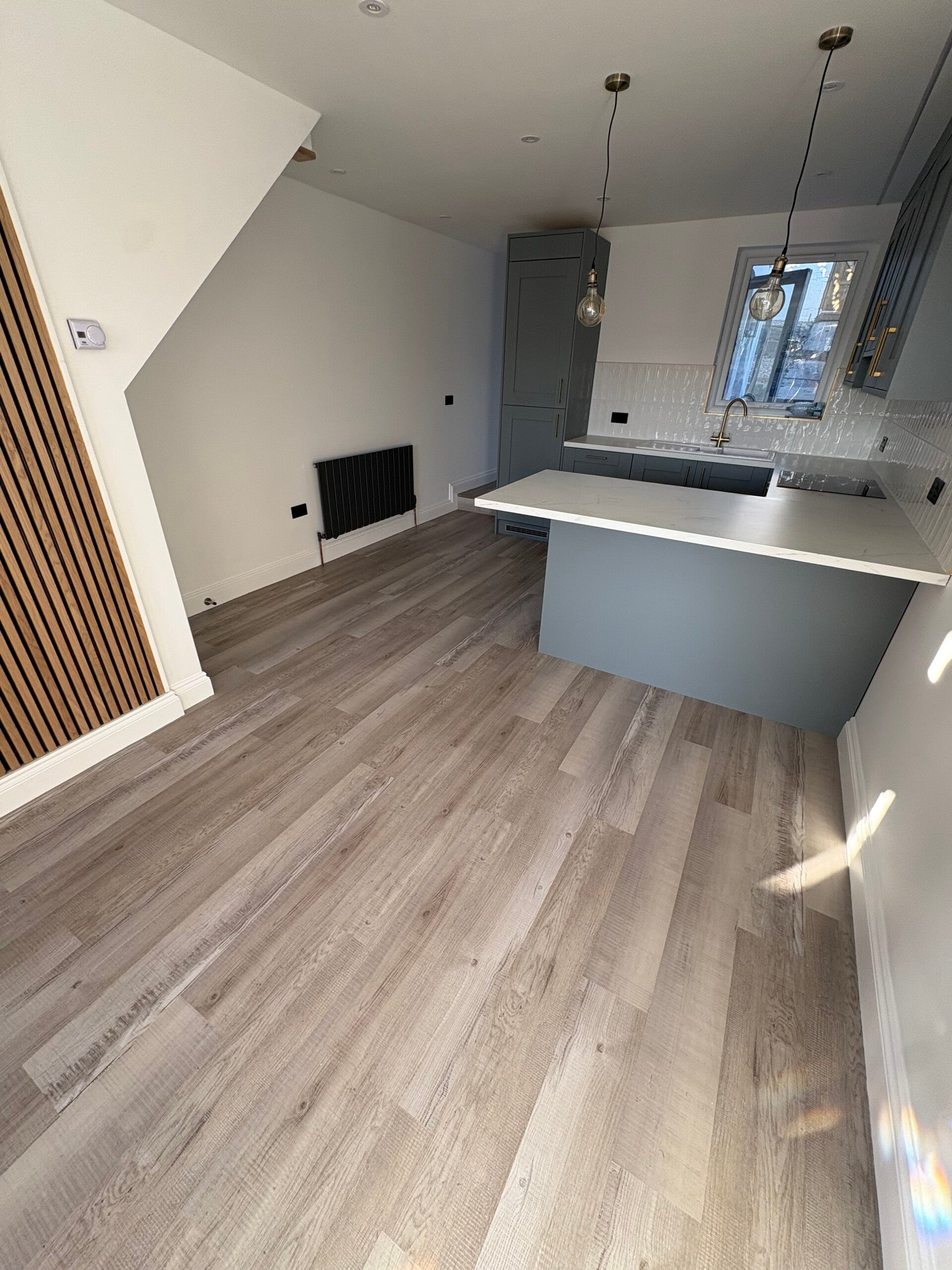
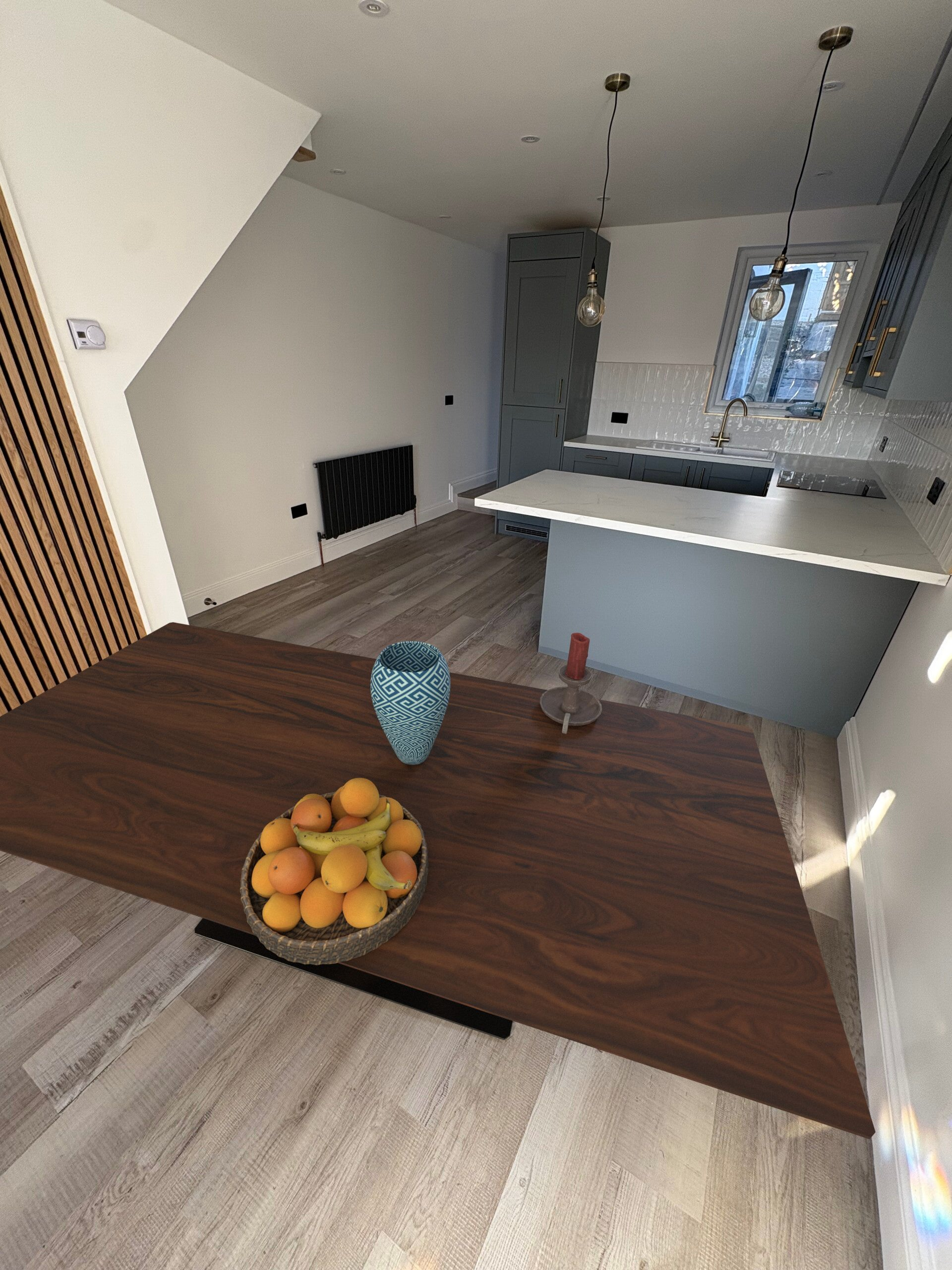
+ vase [370,641,450,765]
+ fruit bowl [240,778,428,965]
+ candle holder [540,632,602,734]
+ dining table [0,622,876,1140]
